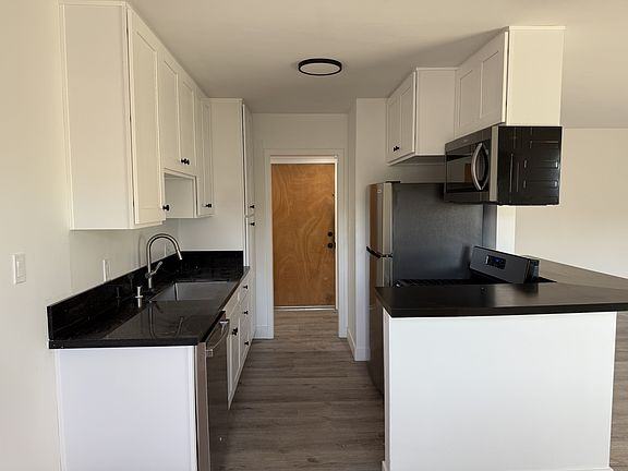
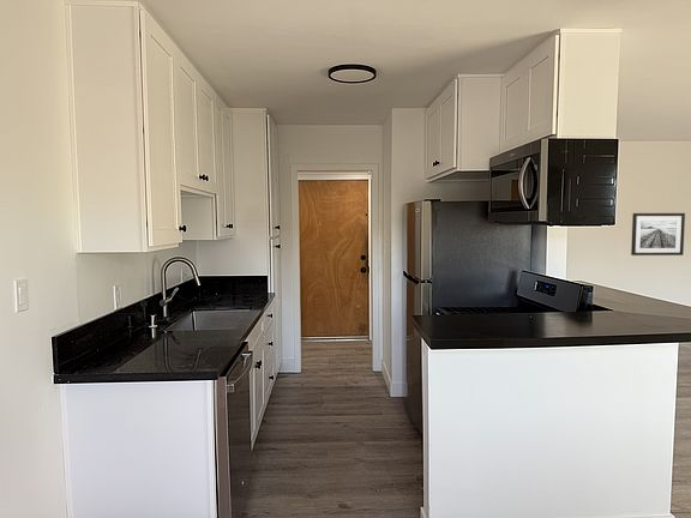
+ wall art [630,212,686,257]
